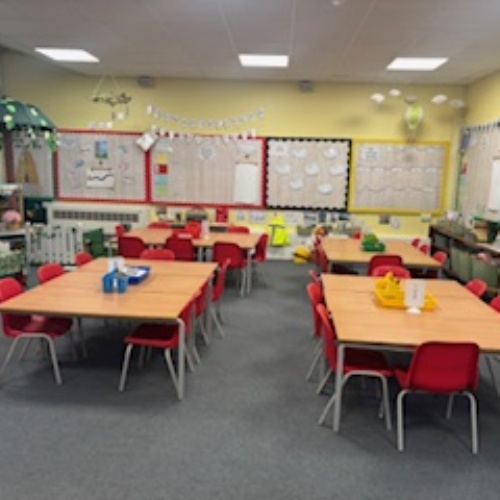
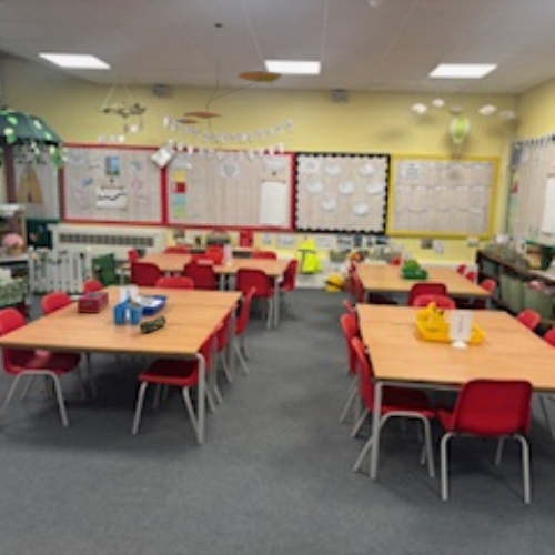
+ pencil case [139,314,168,334]
+ tissue box [77,291,110,314]
+ ceiling mobile [174,22,283,149]
